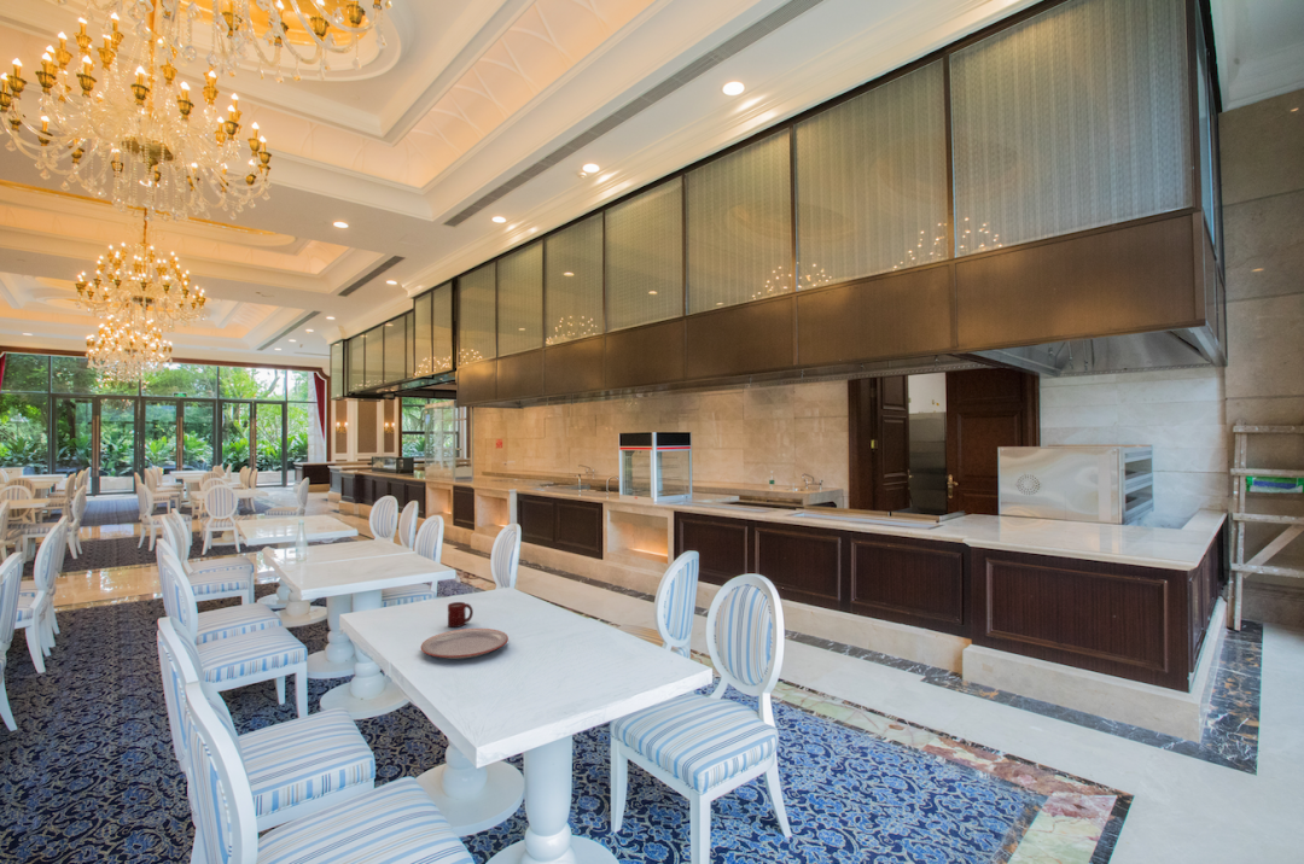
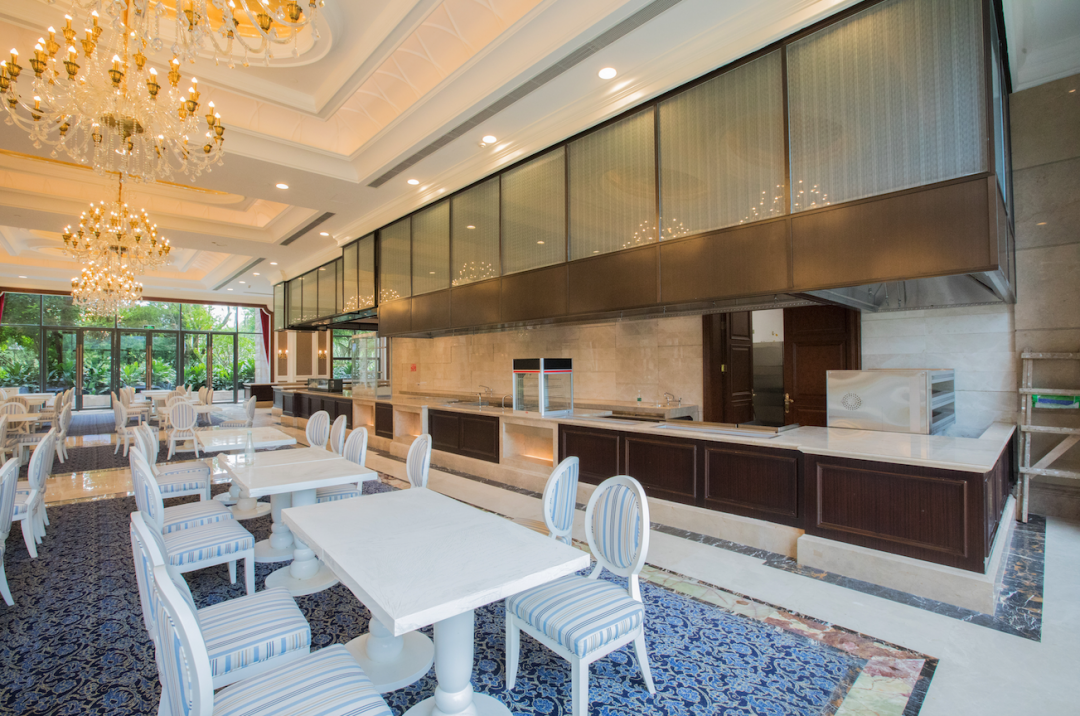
- plate [420,627,510,660]
- cup [447,601,475,629]
